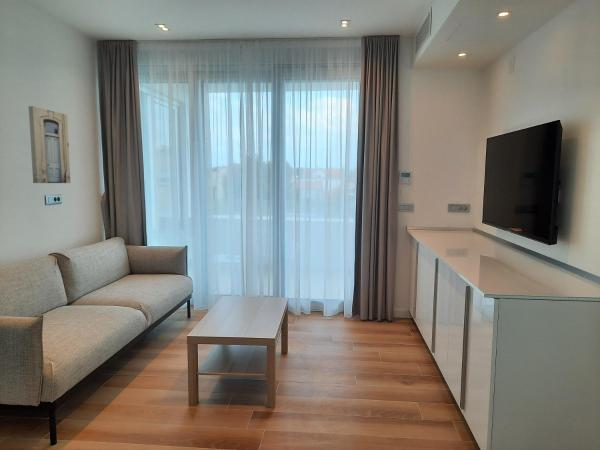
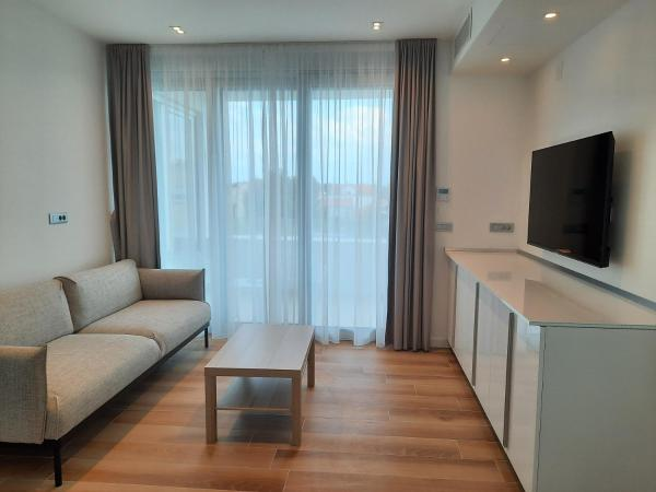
- wall art [28,105,72,184]
